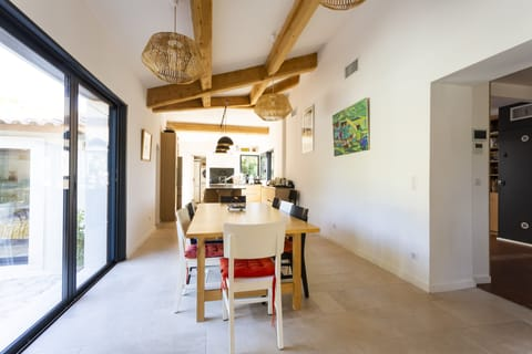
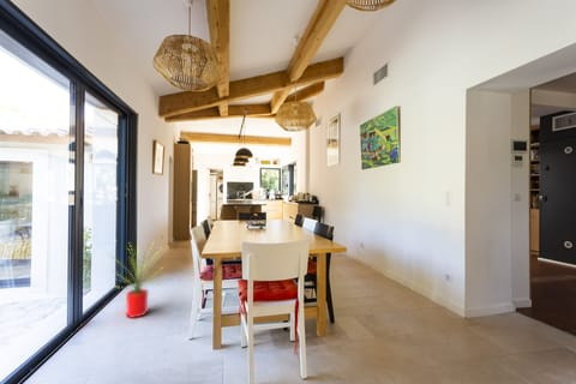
+ house plant [107,240,162,319]
